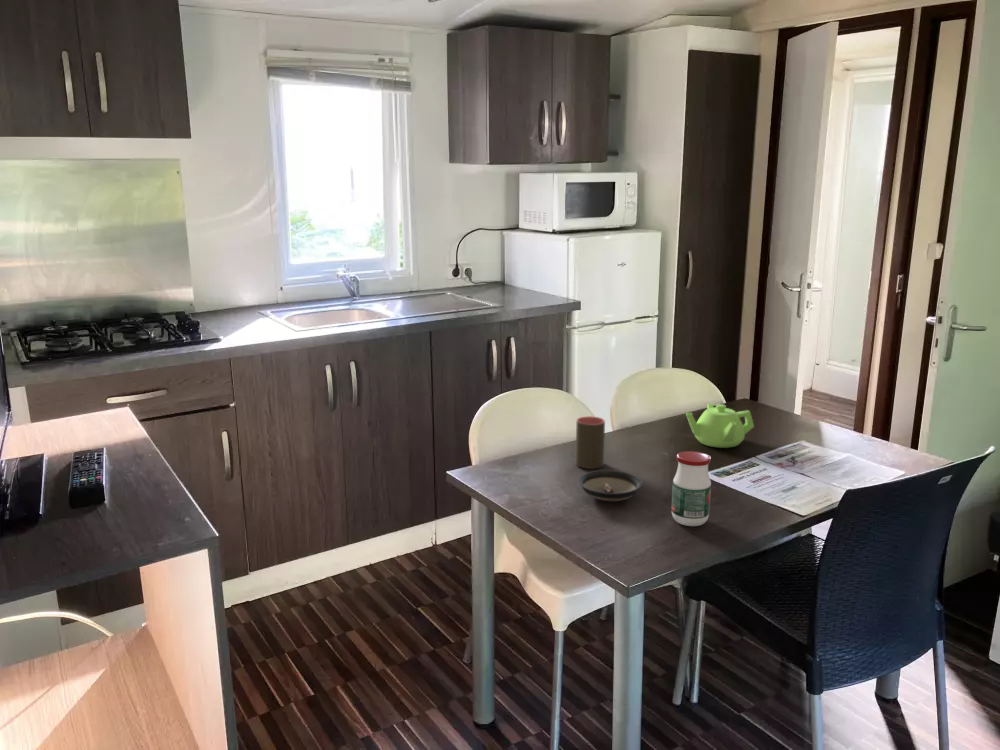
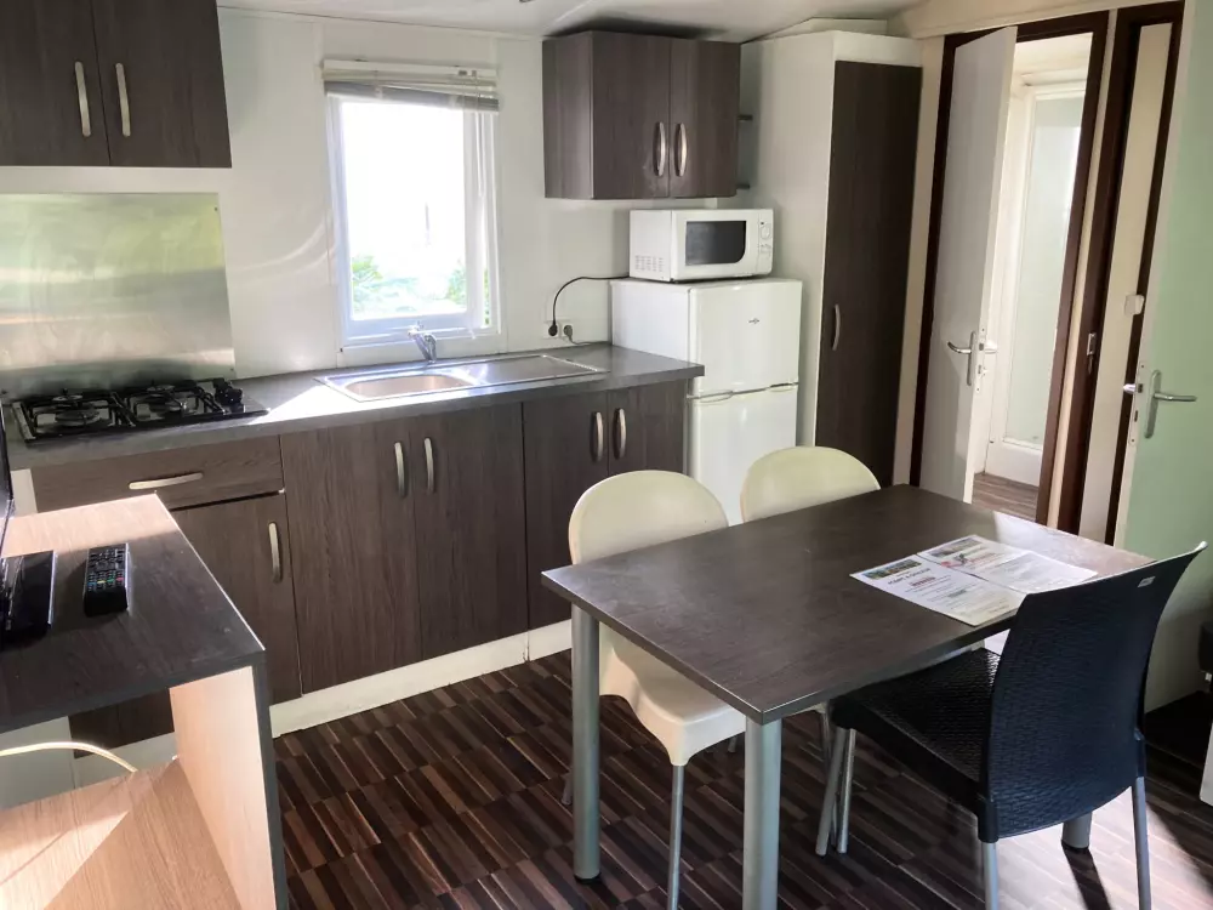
- jar [670,450,712,527]
- teapot [685,403,755,449]
- saucer [577,469,643,502]
- cup [574,415,606,470]
